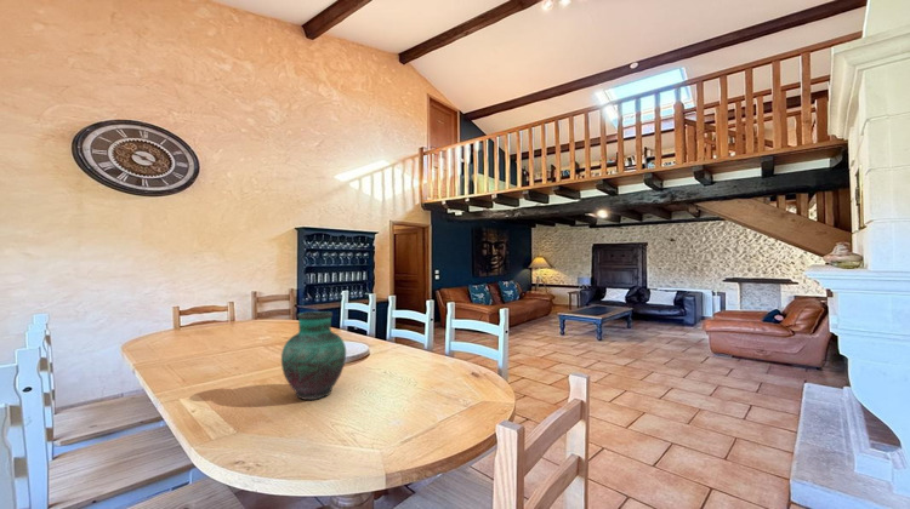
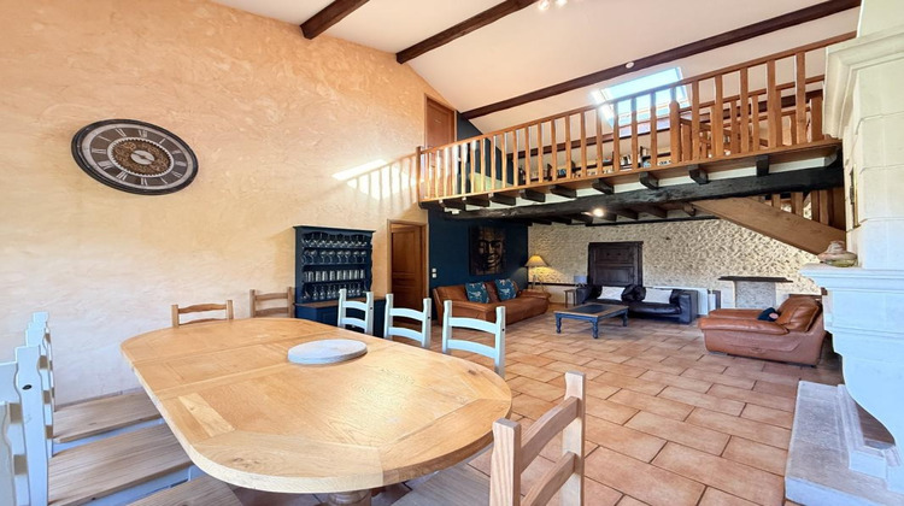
- vase [280,310,347,401]
